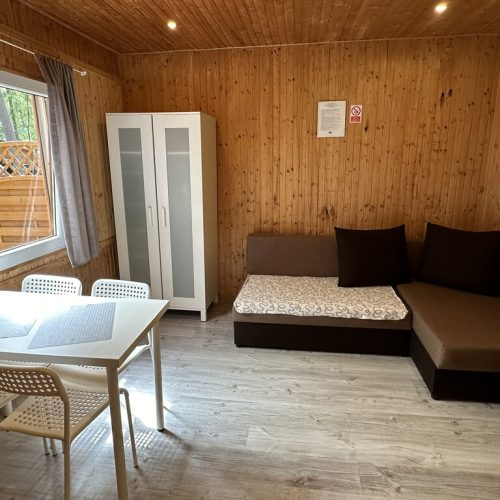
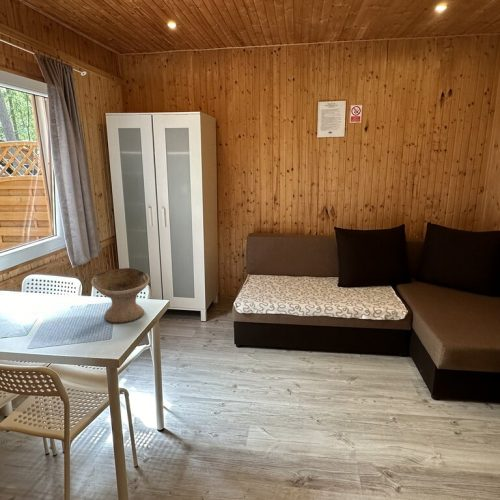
+ bowl [90,267,151,324]
